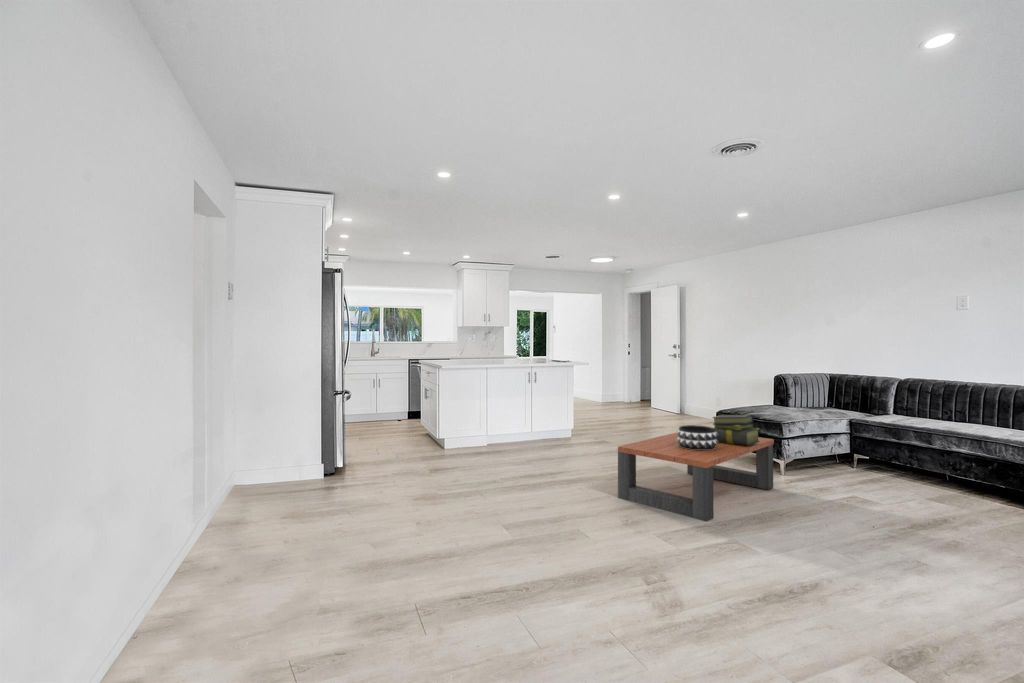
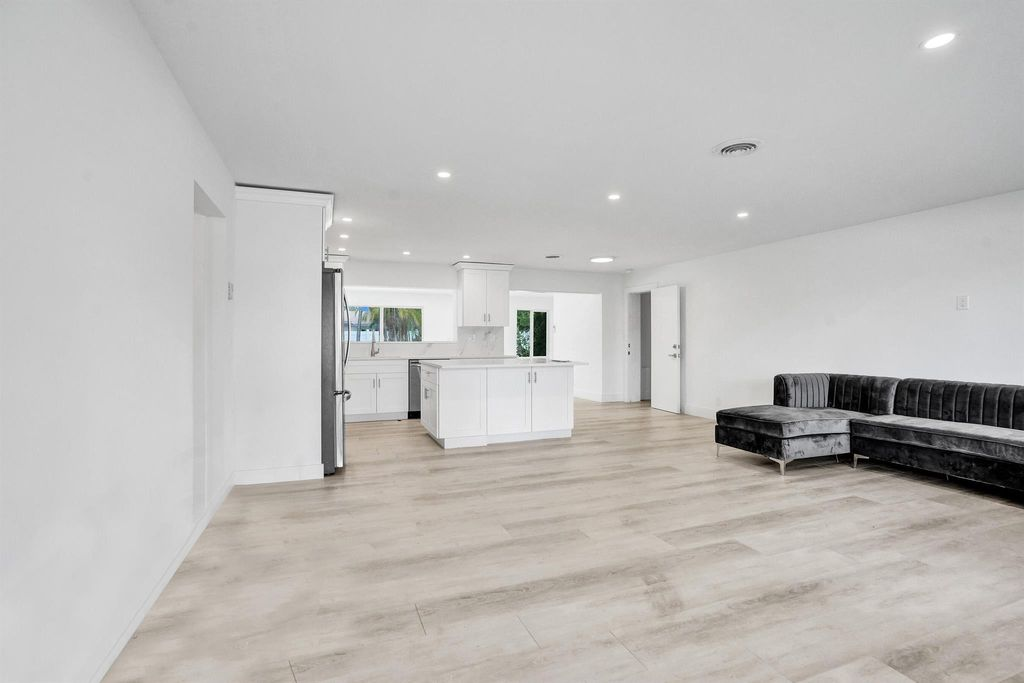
- coffee table [617,432,775,522]
- stack of books [711,414,761,445]
- decorative bowl [675,424,718,450]
